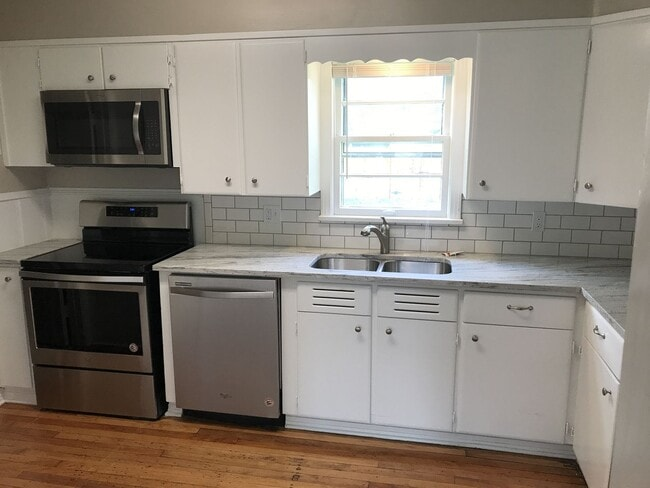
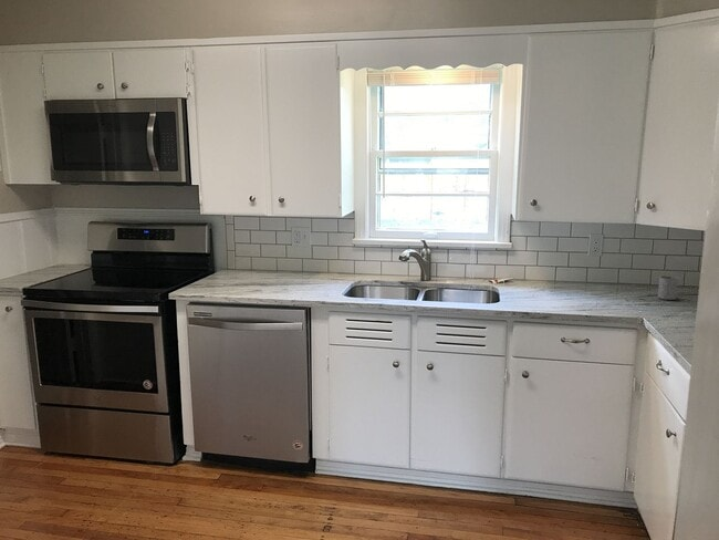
+ mug [657,276,679,301]
